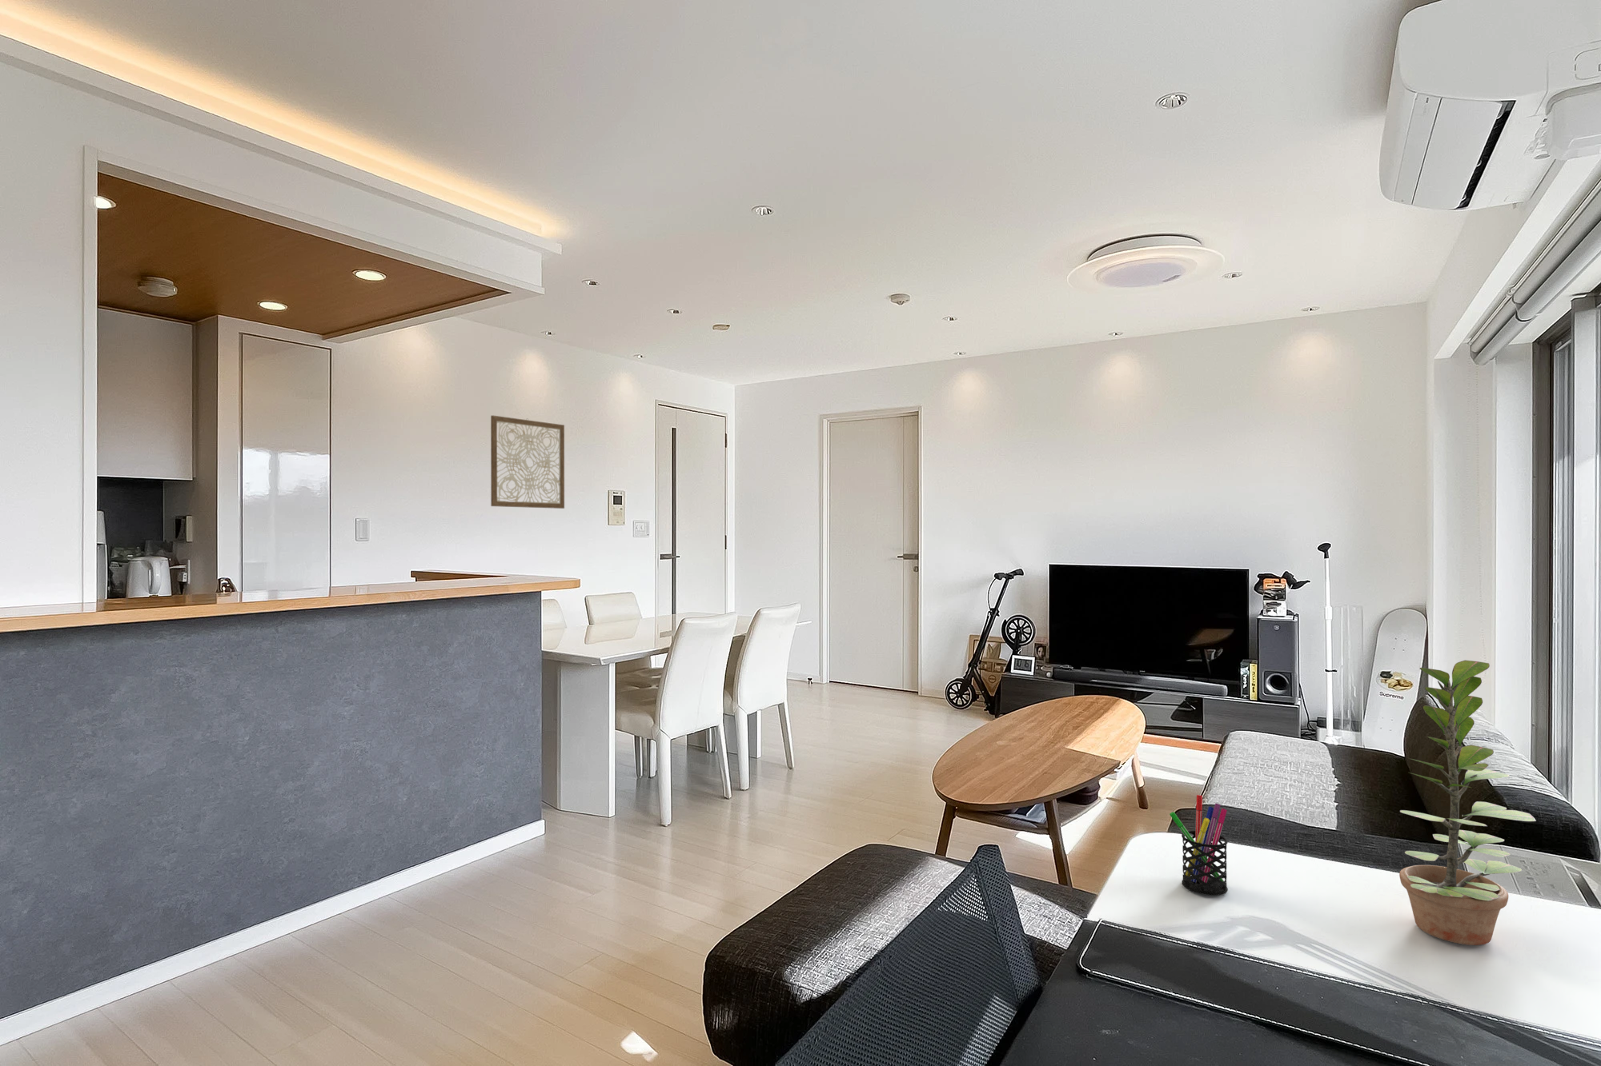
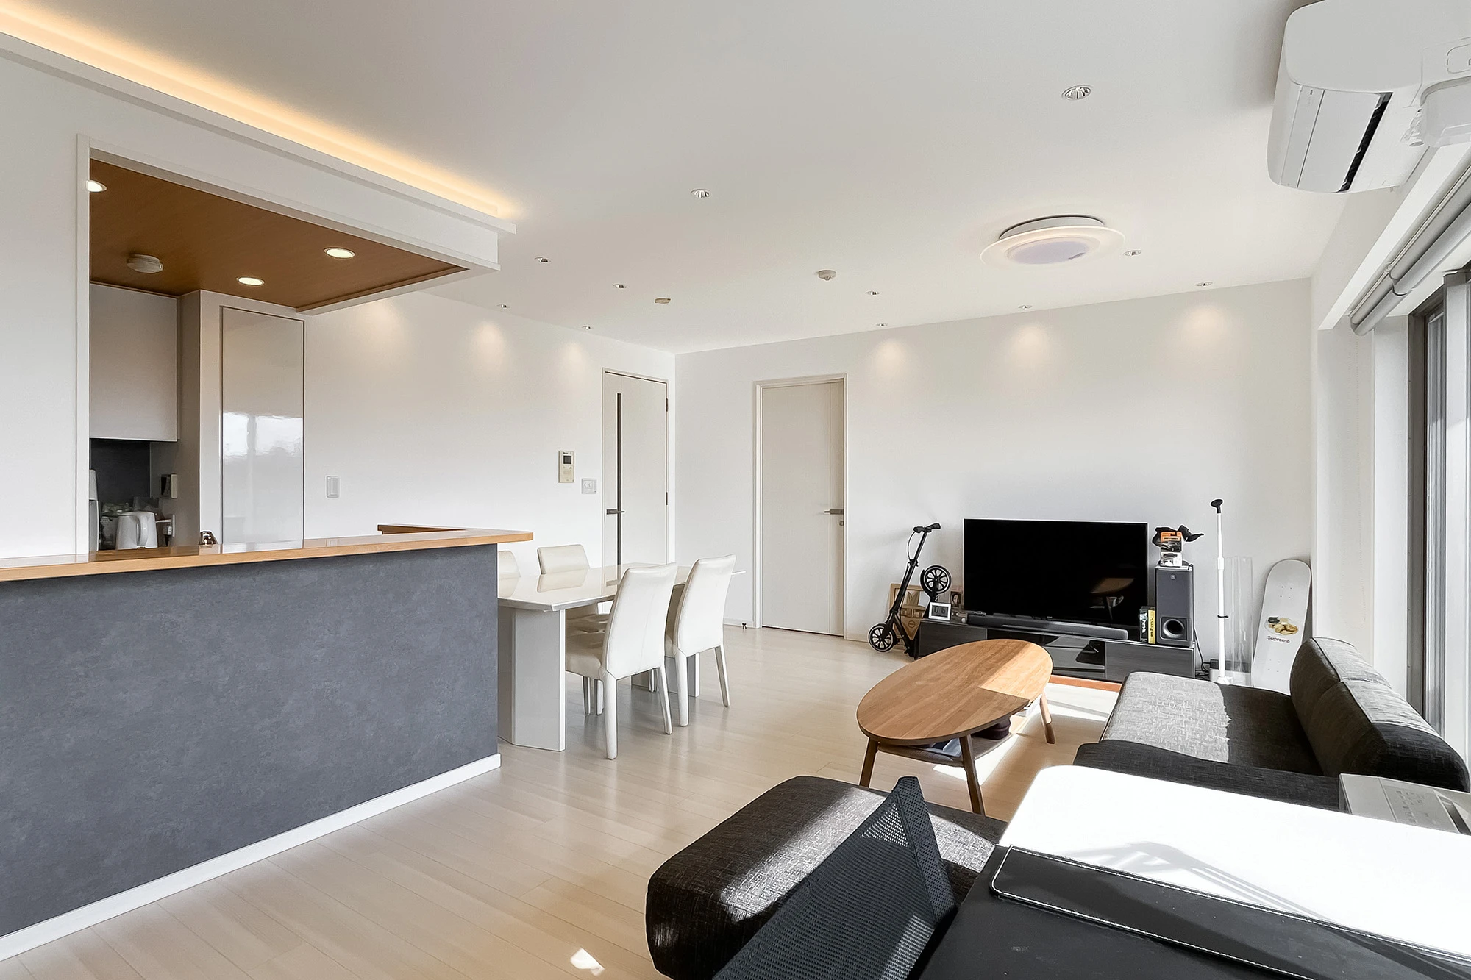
- wall art [490,414,565,509]
- pen holder [1169,794,1228,897]
- plant [1399,659,1537,946]
